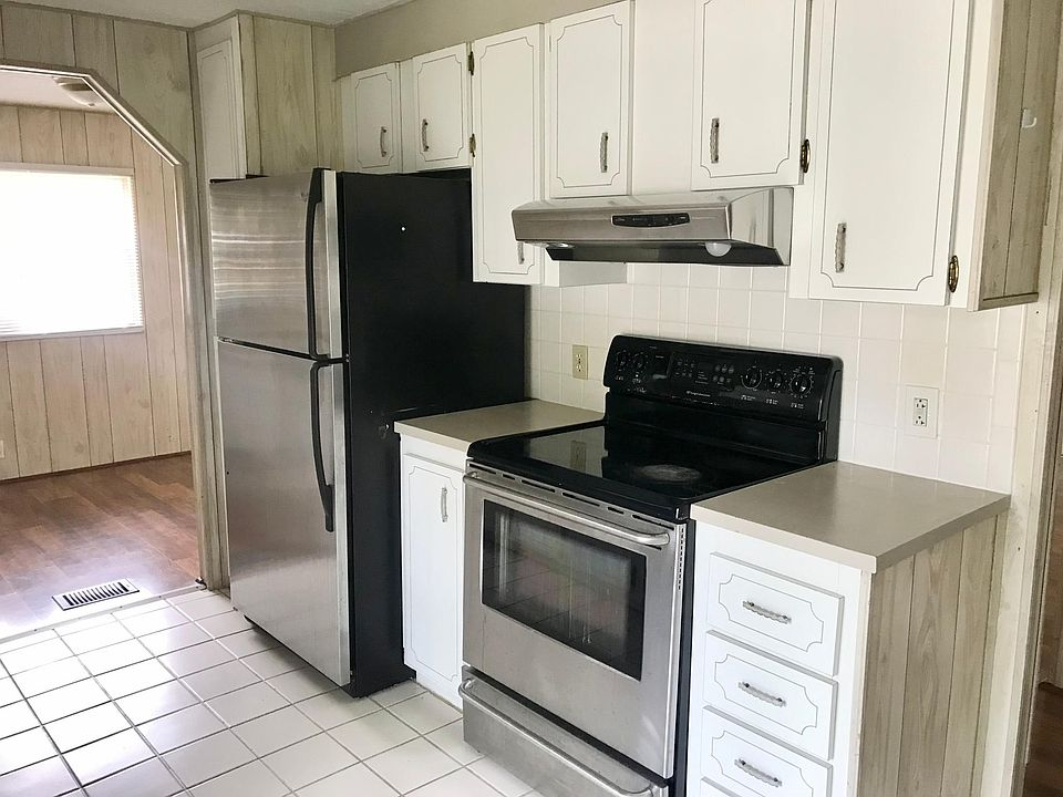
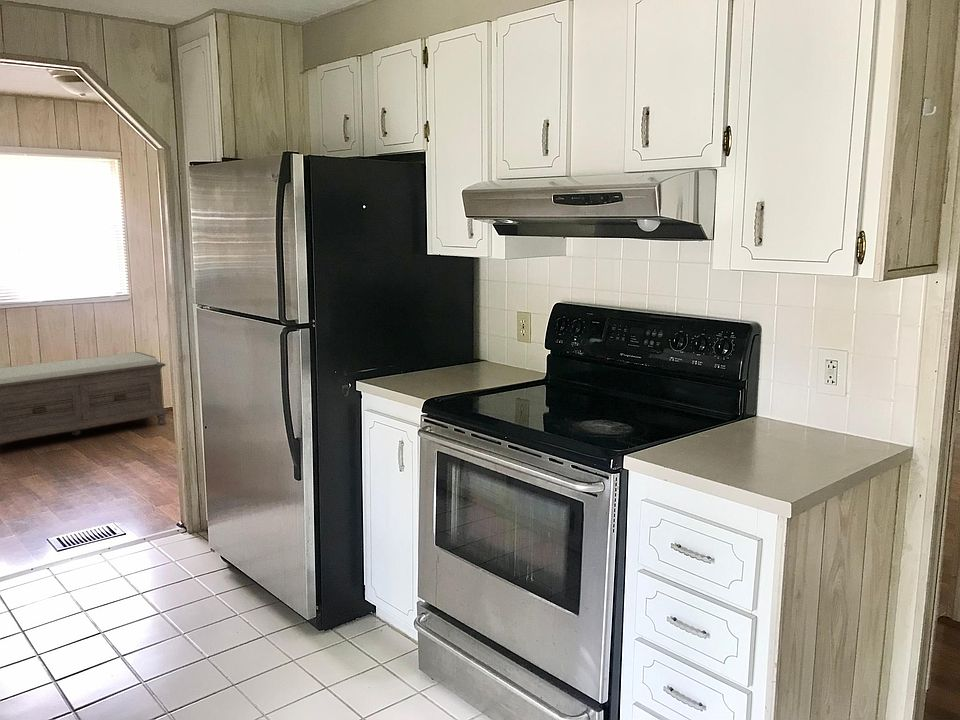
+ bench [0,351,170,444]
